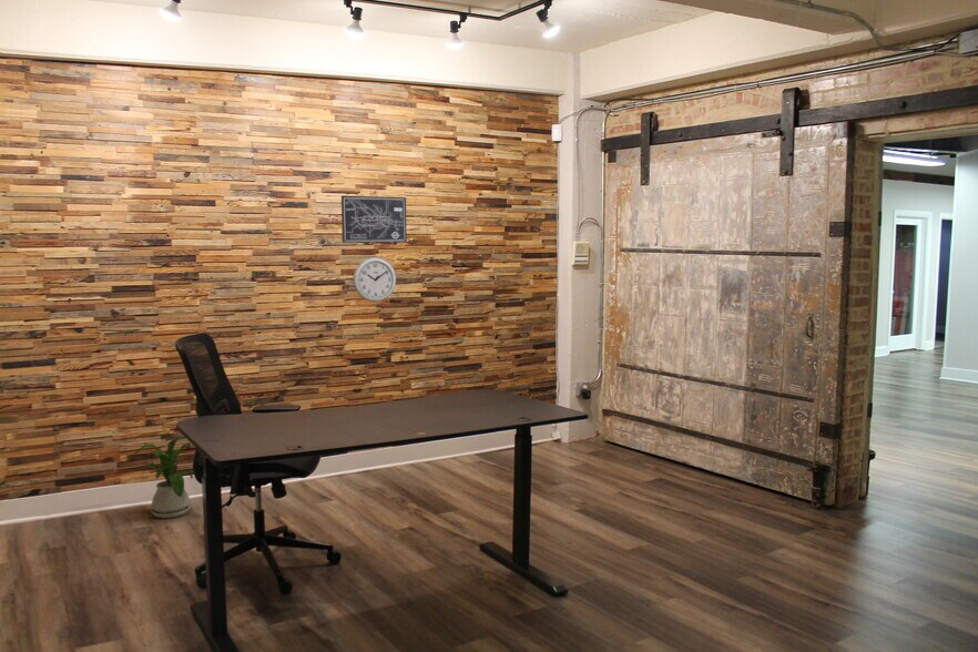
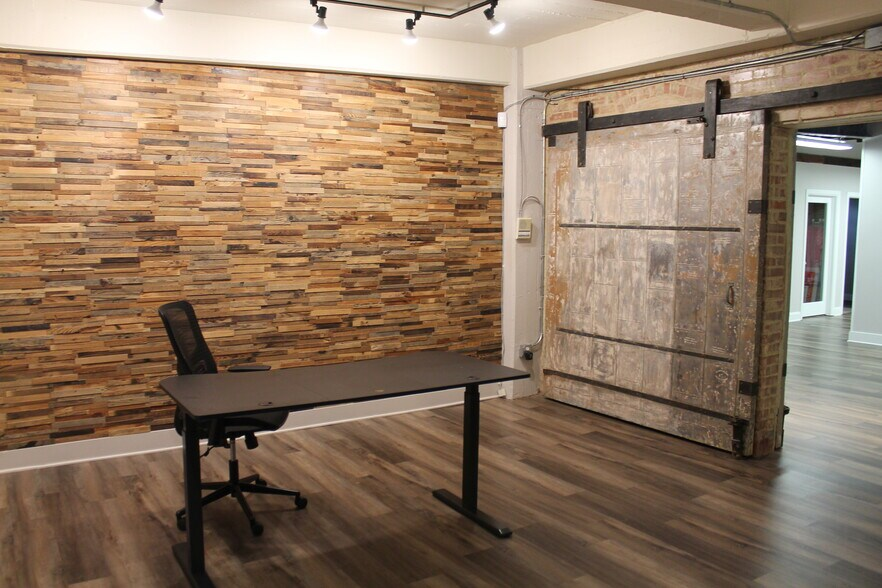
- wall clock [353,256,397,303]
- wall art [340,194,408,244]
- house plant [130,436,194,519]
